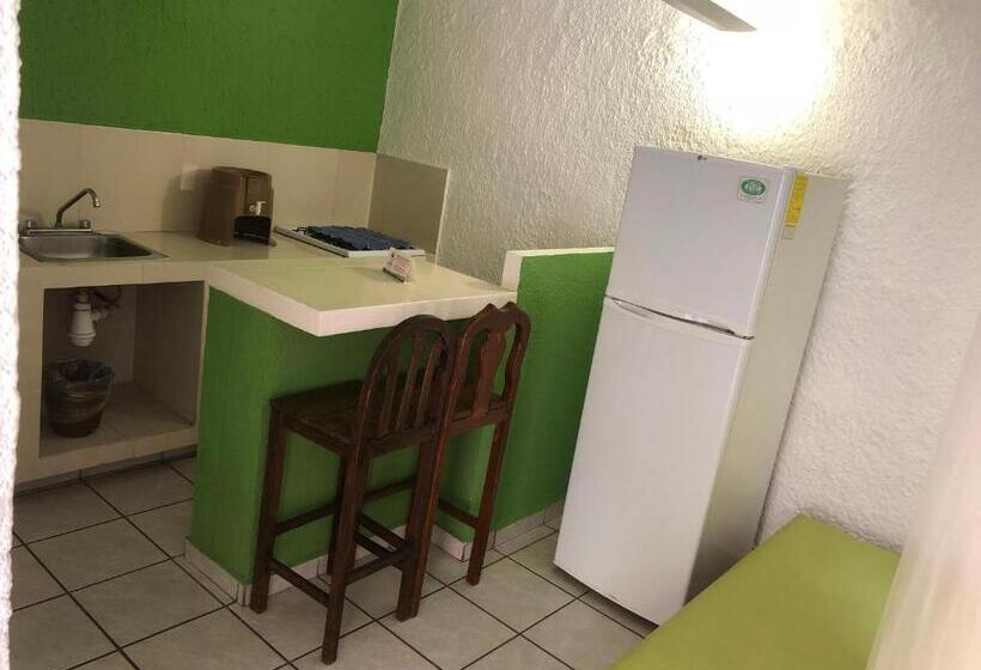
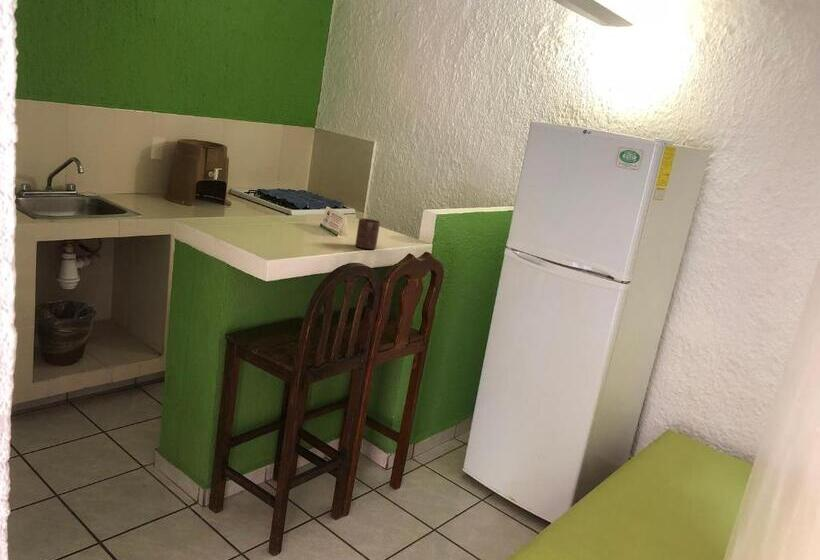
+ cup [355,217,381,250]
